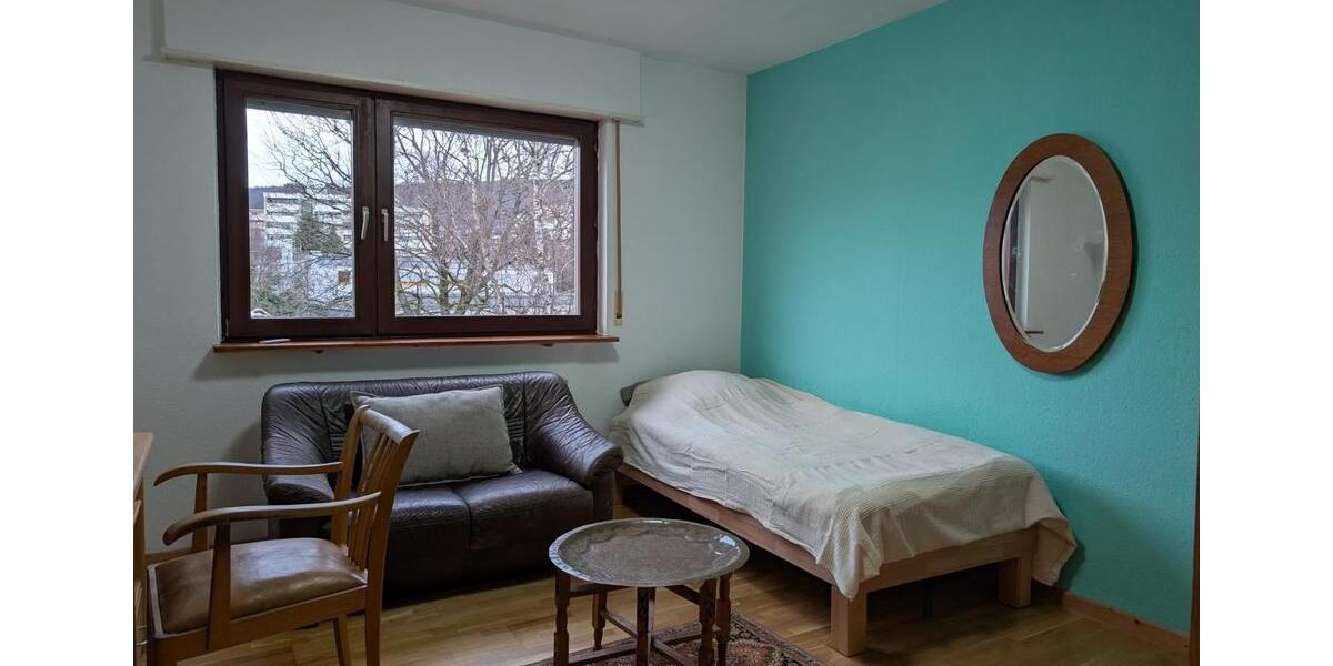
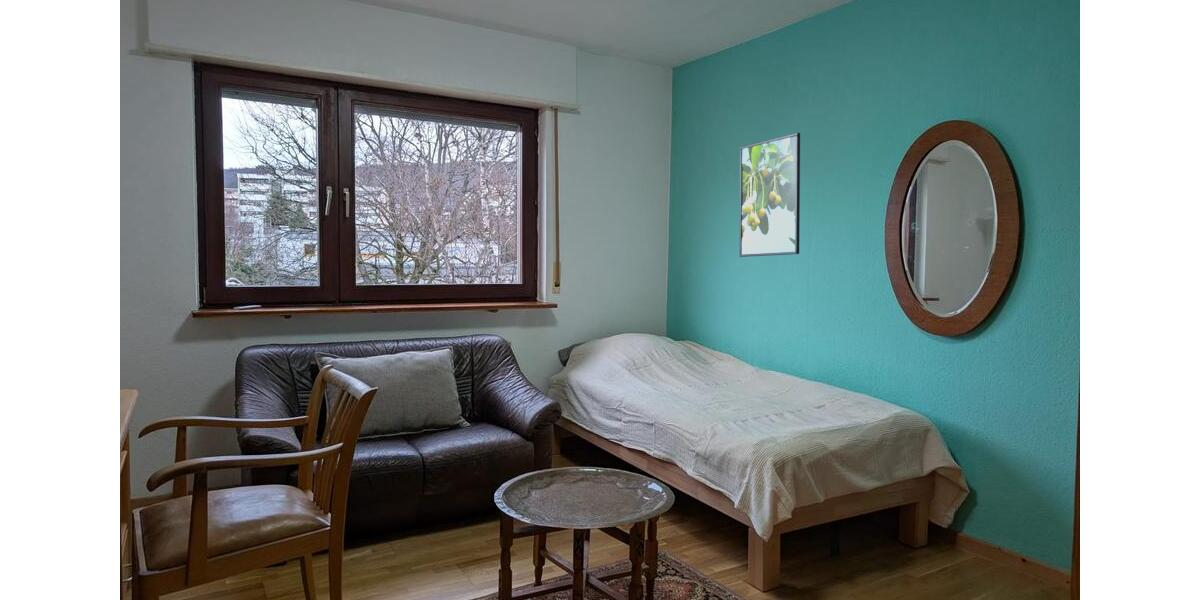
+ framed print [738,132,801,258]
